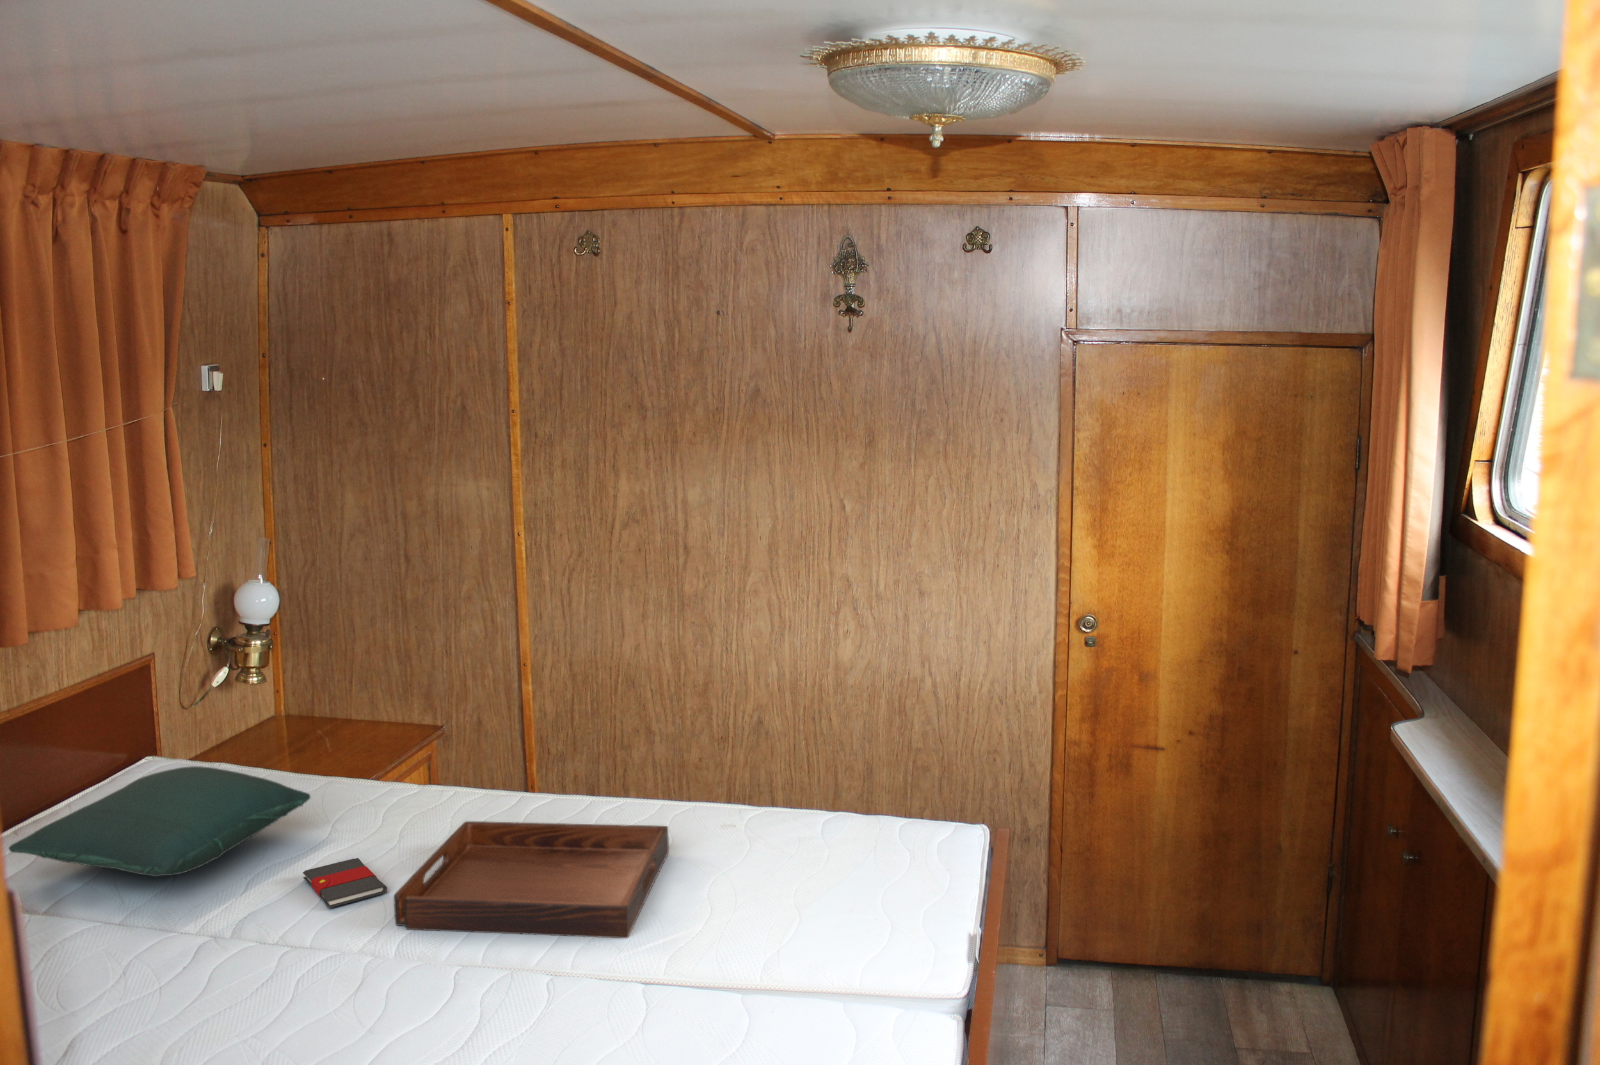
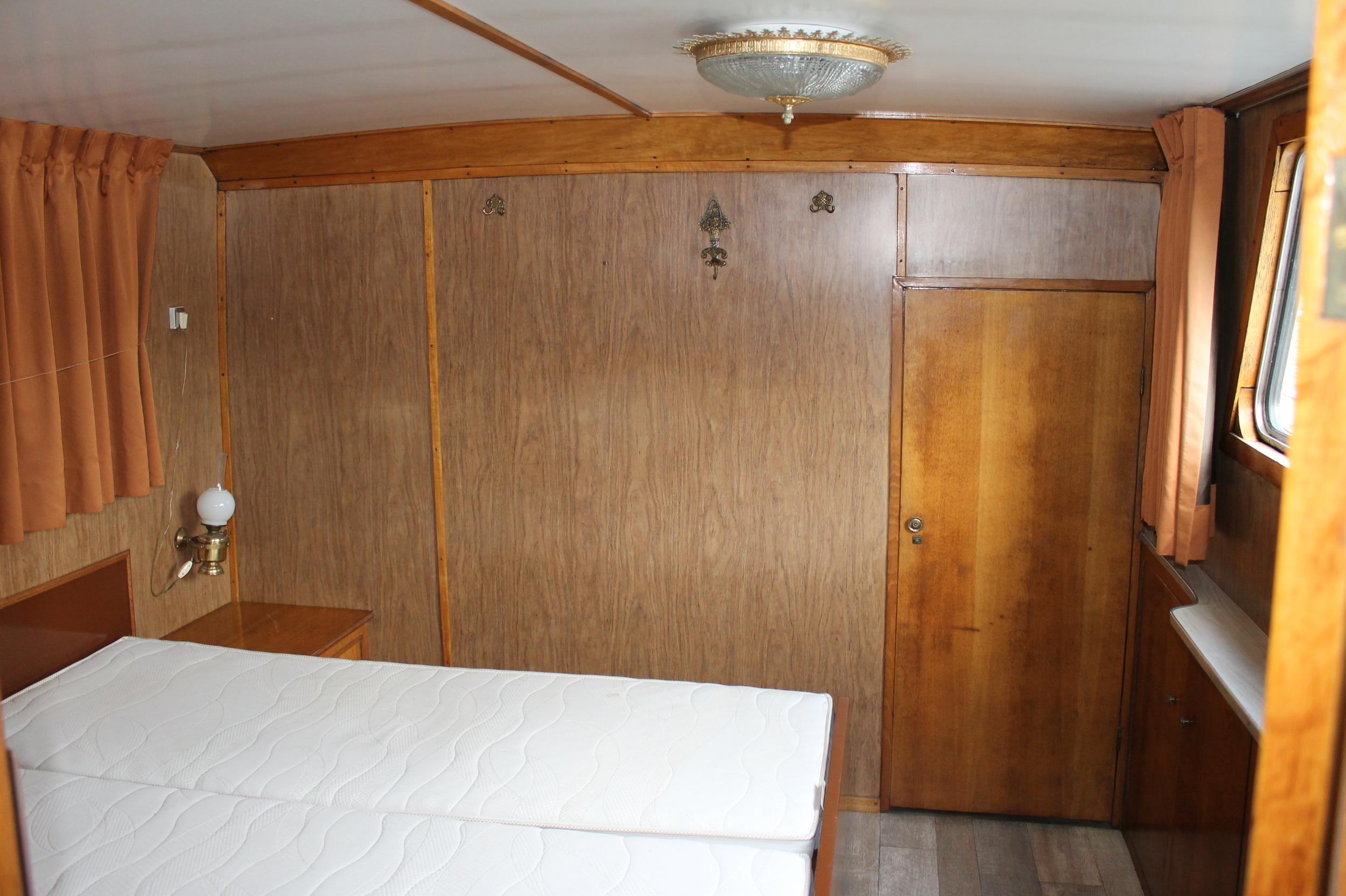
- book [302,857,388,908]
- serving tray [393,820,669,939]
- pillow [7,765,311,877]
